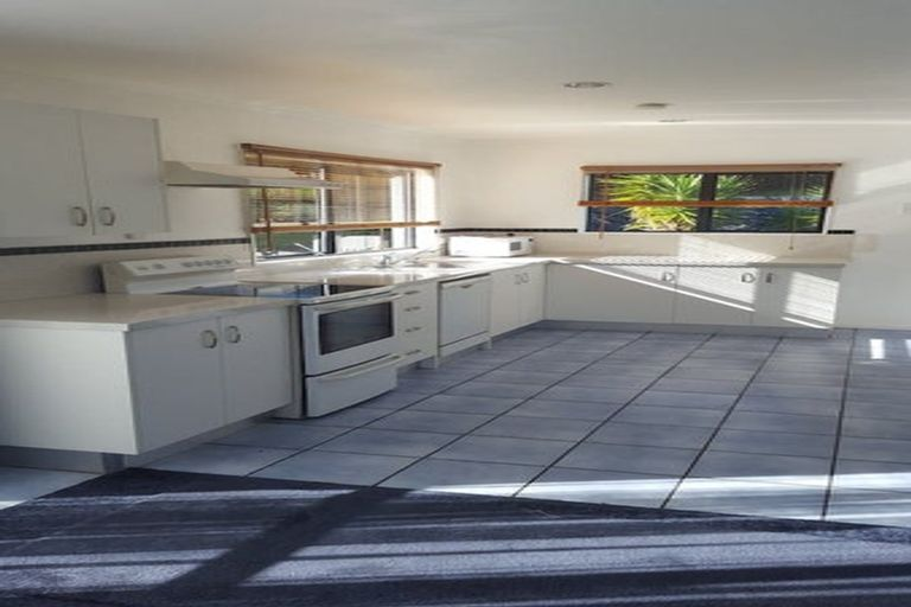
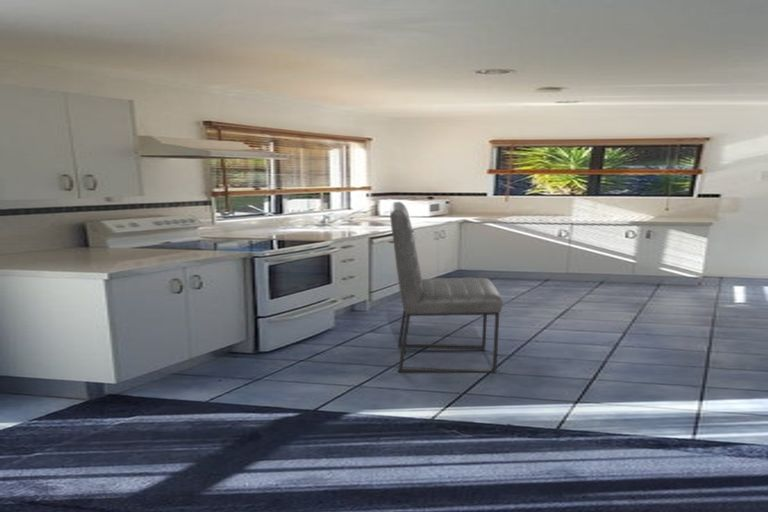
+ chair [389,201,504,373]
